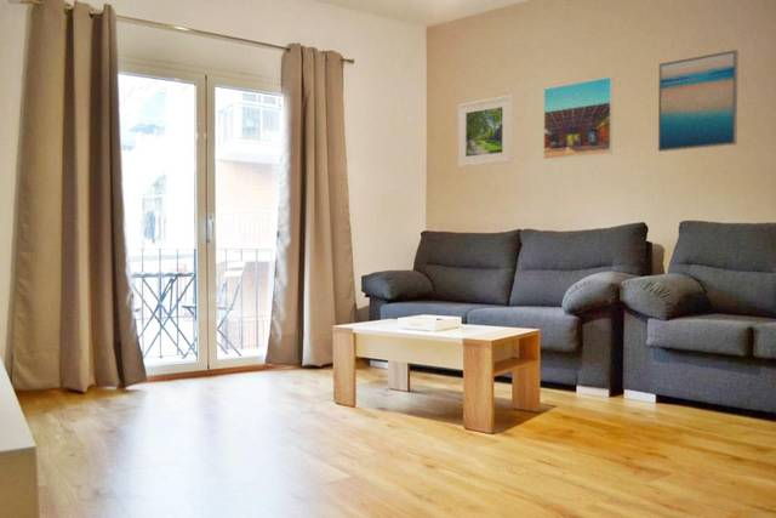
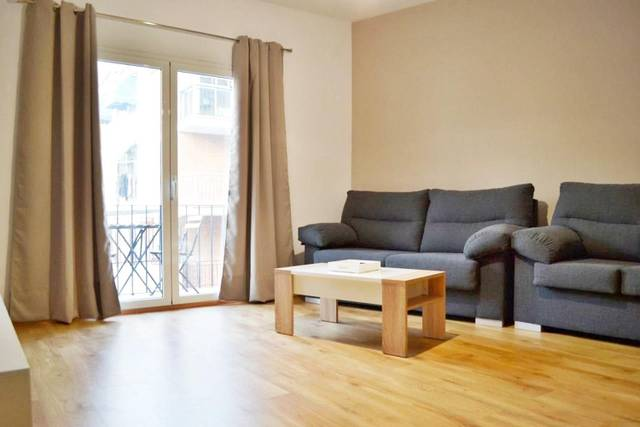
- wall art [657,49,740,153]
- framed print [457,93,514,169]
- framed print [542,76,615,160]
